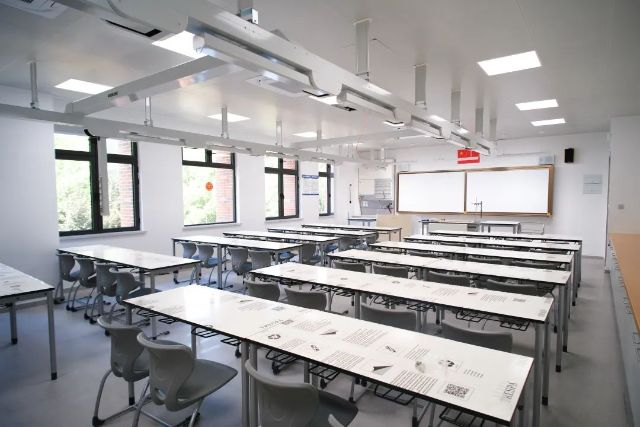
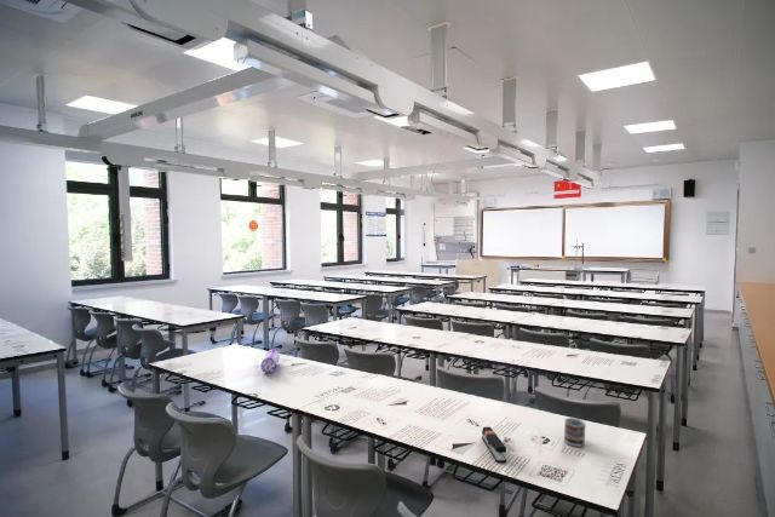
+ cup [563,417,587,448]
+ pencil case [259,347,281,374]
+ stapler [481,426,507,464]
